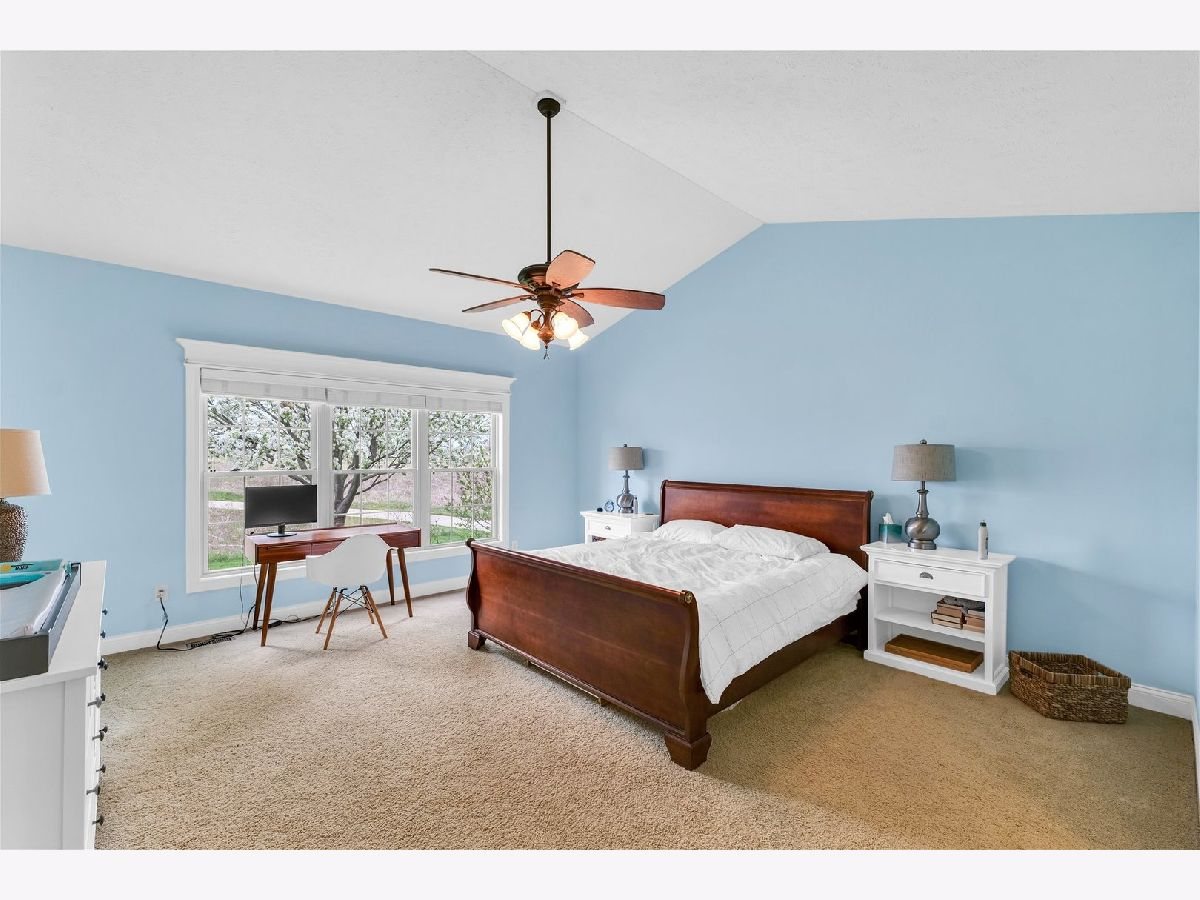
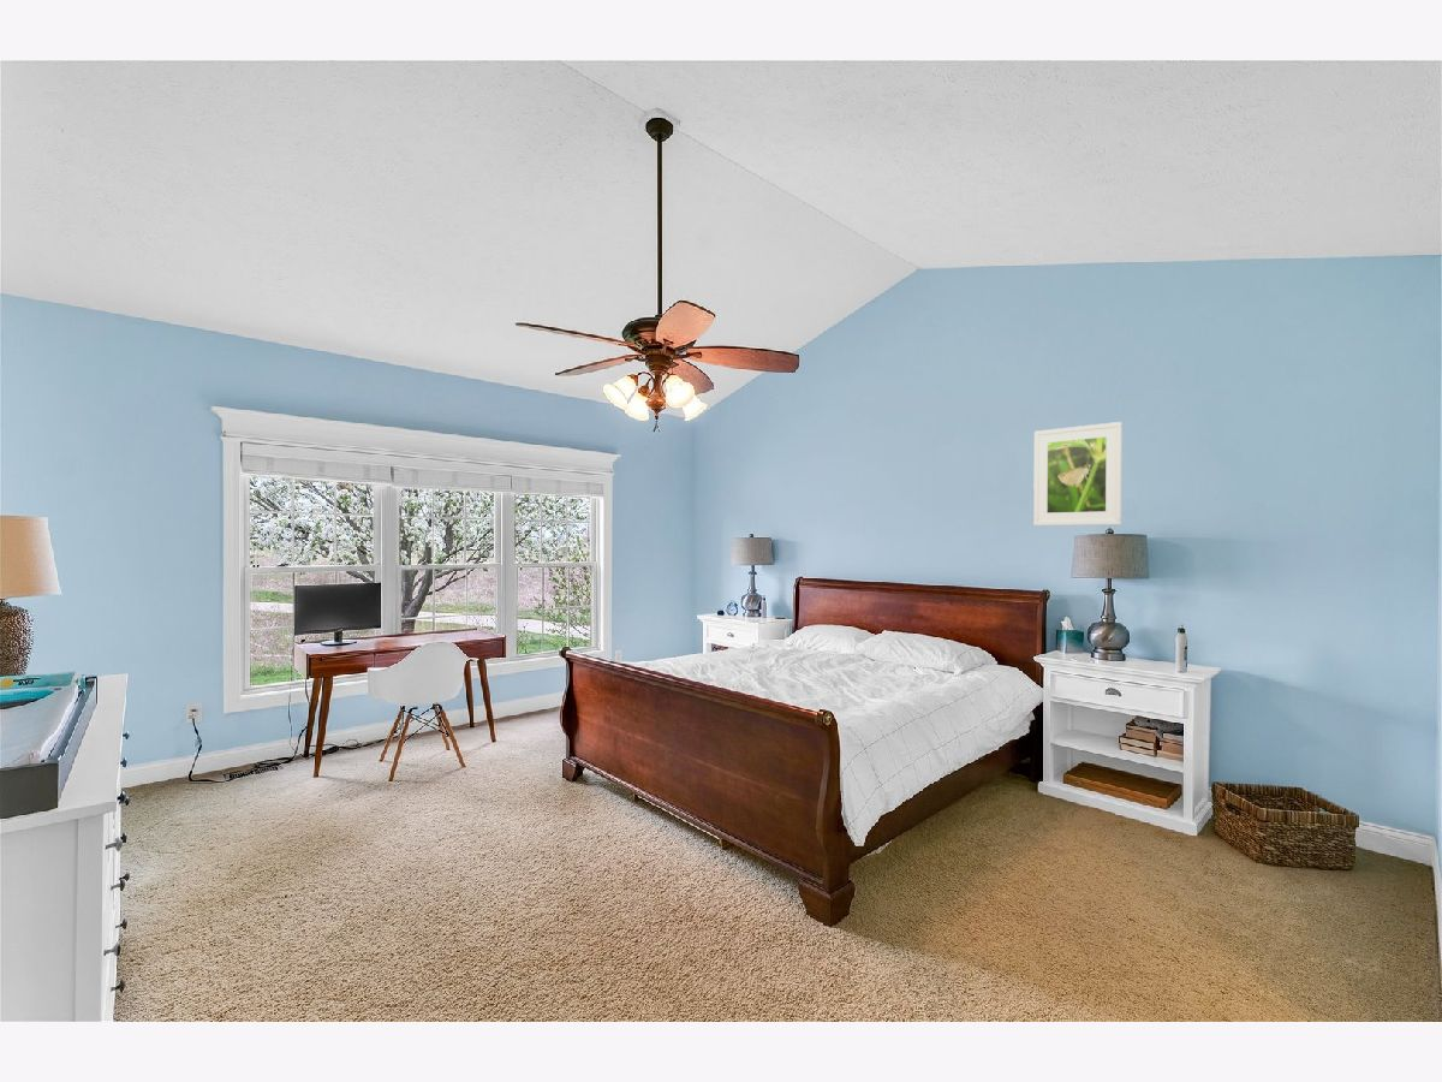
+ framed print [1032,421,1124,527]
